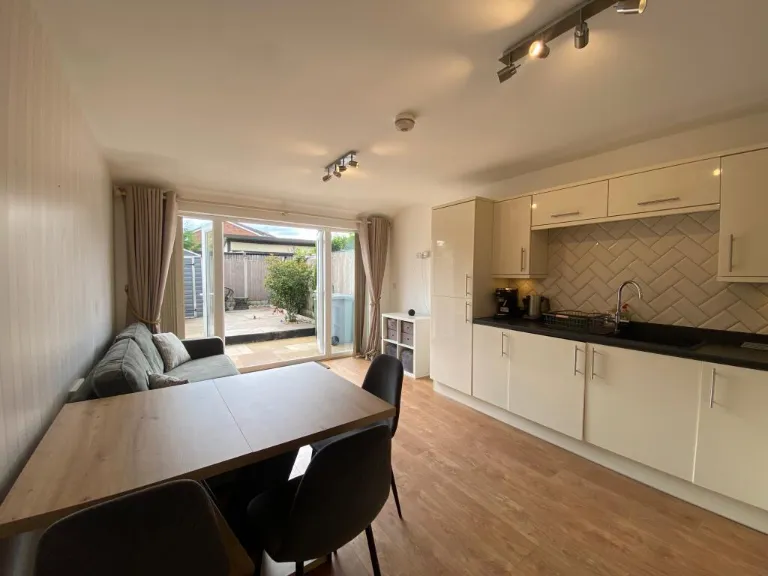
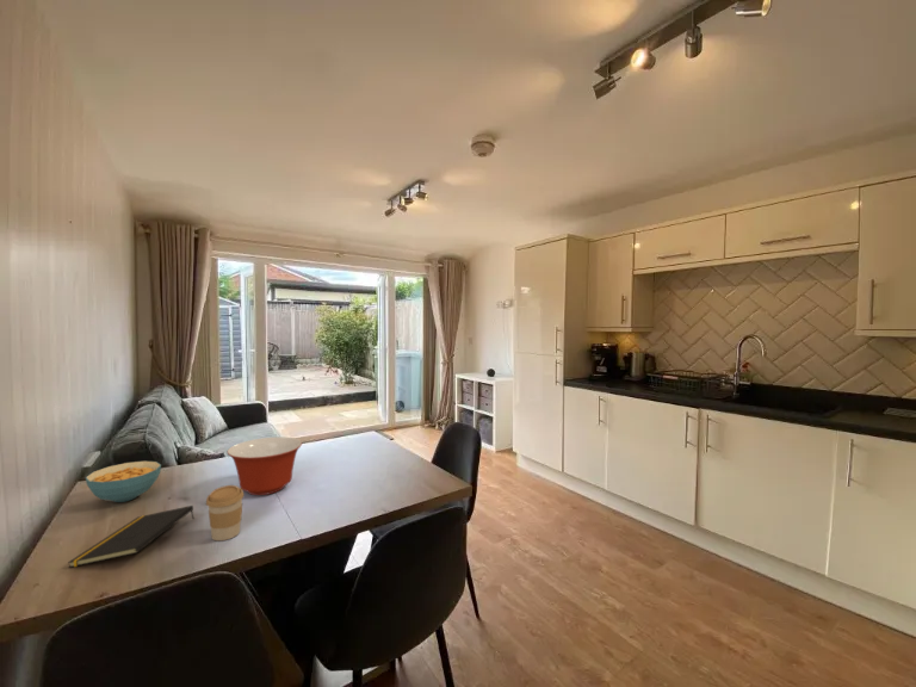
+ mixing bowl [227,435,303,496]
+ coffee cup [205,484,245,541]
+ cereal bowl [85,460,162,503]
+ notepad [67,505,196,569]
